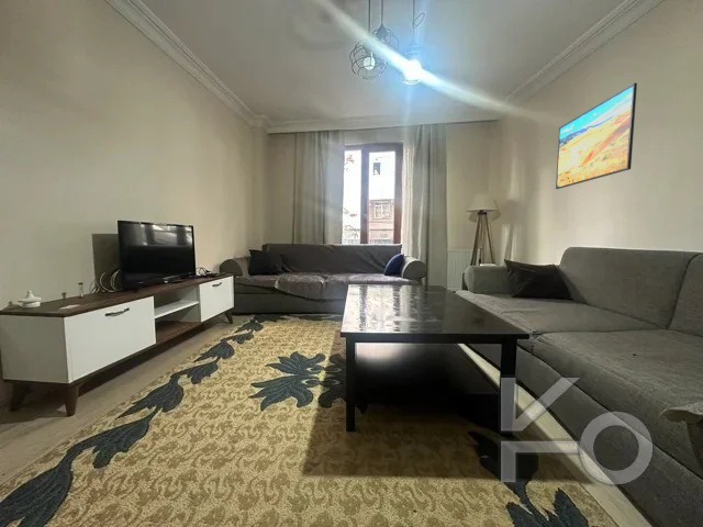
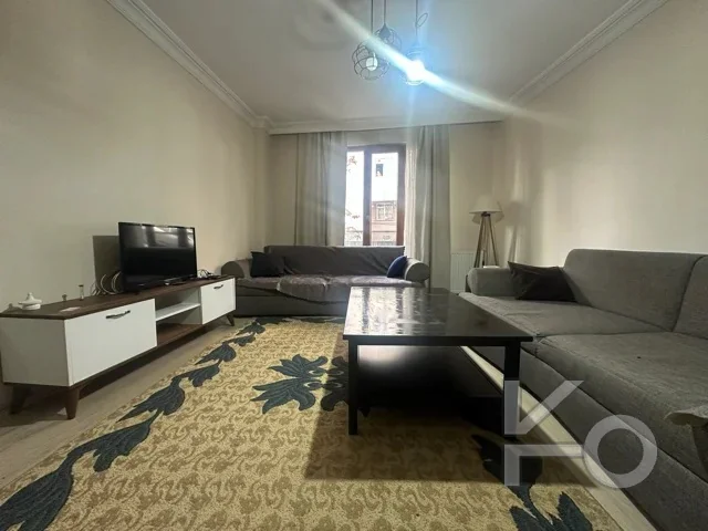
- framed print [555,82,638,190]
